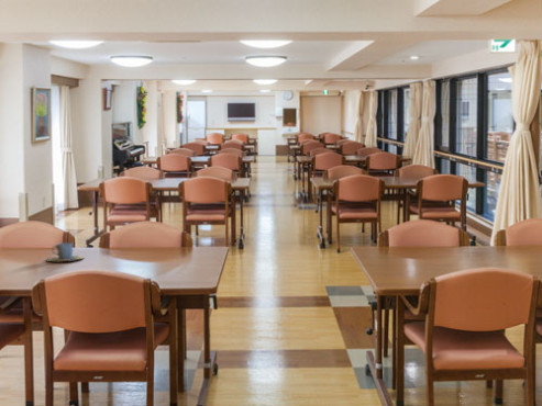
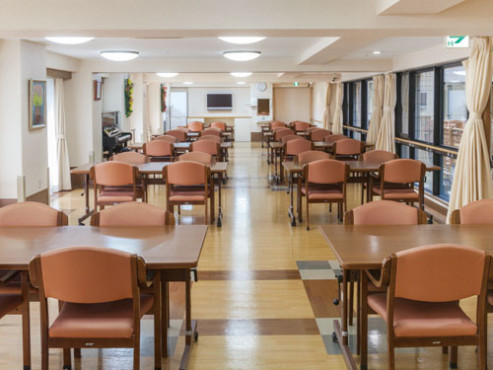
- cup [45,241,86,262]
